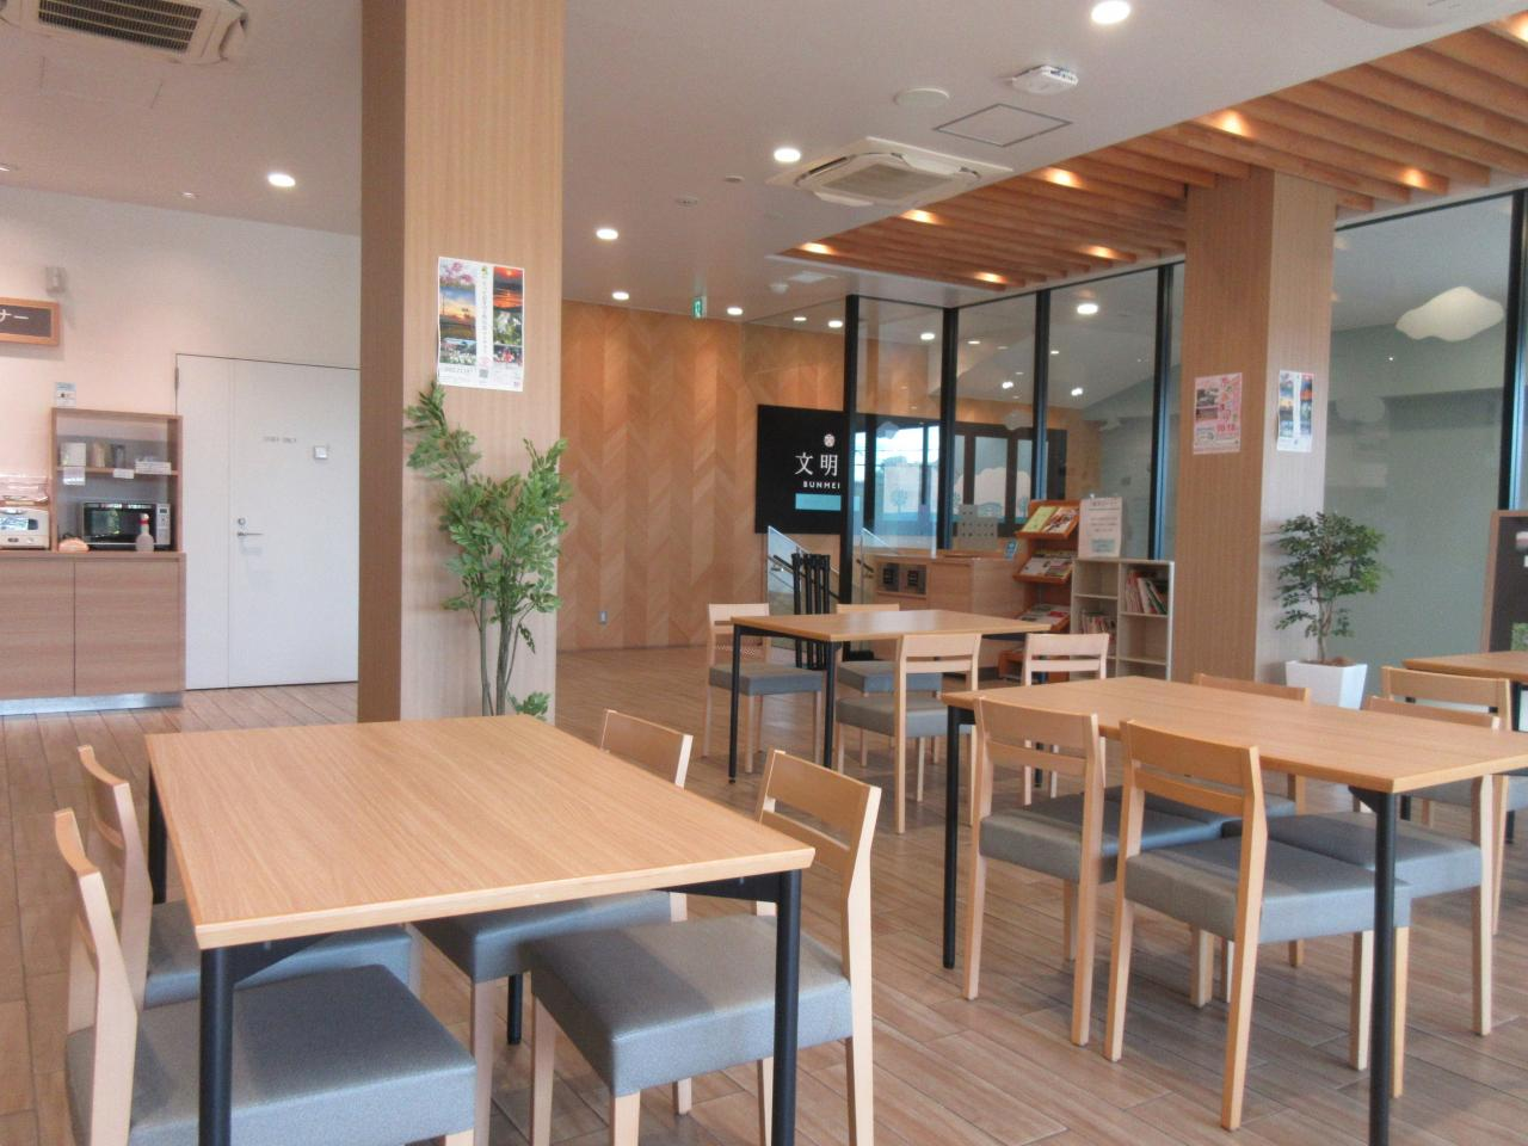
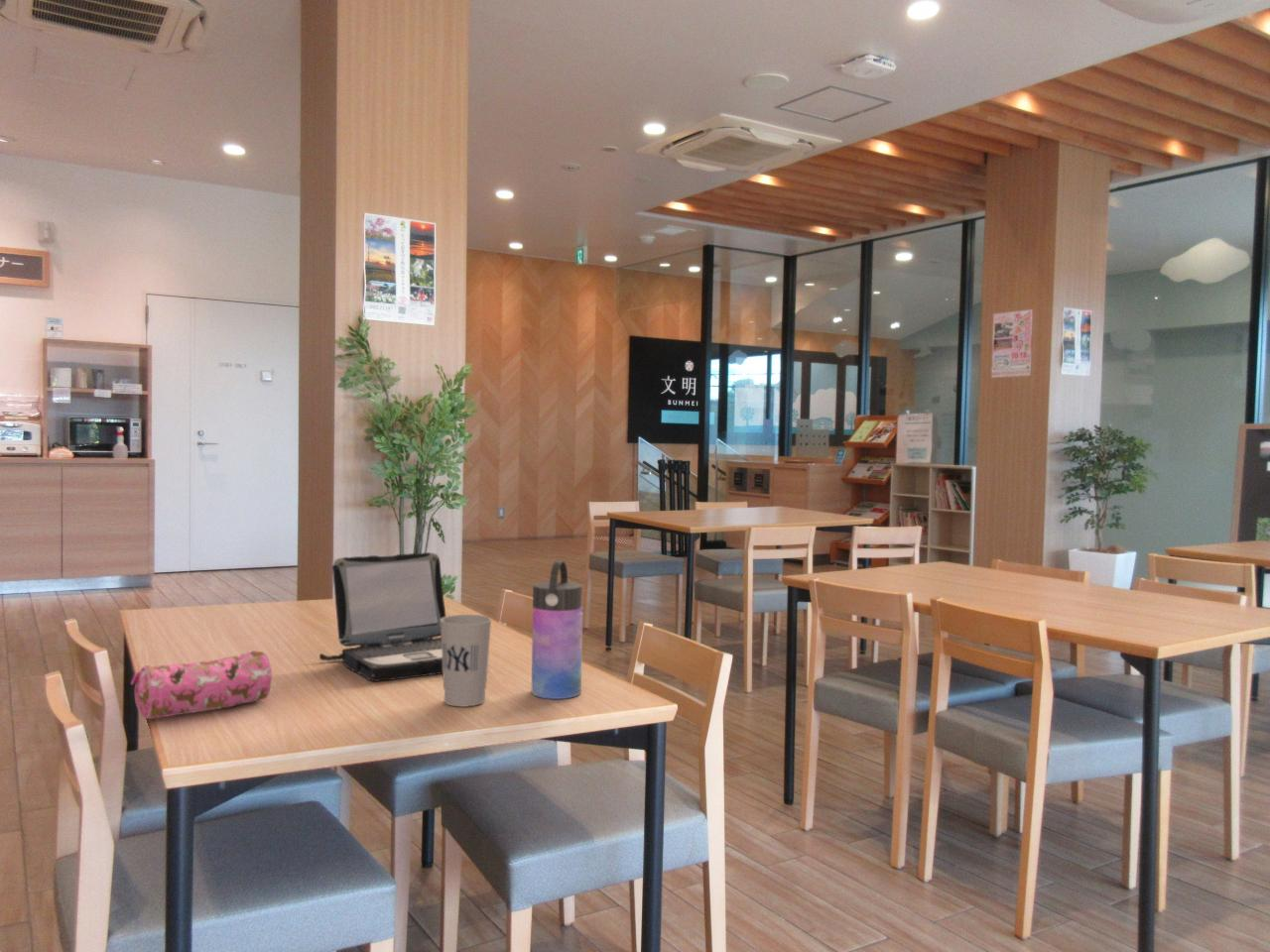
+ cup [441,614,492,708]
+ pencil case [130,650,273,720]
+ laptop [318,551,446,682]
+ water bottle [531,559,583,700]
